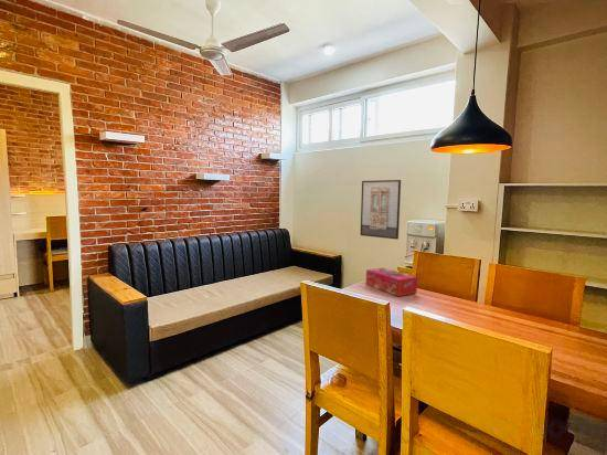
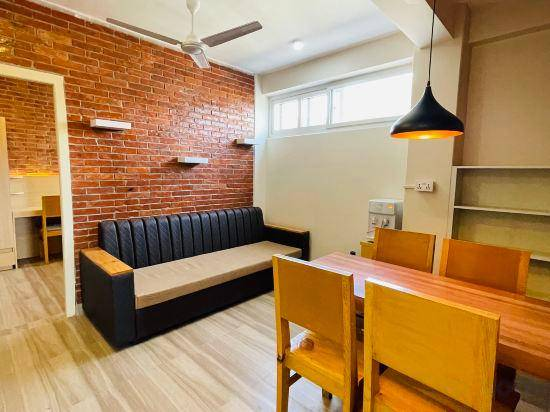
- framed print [360,179,402,241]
- tissue box [365,267,418,297]
